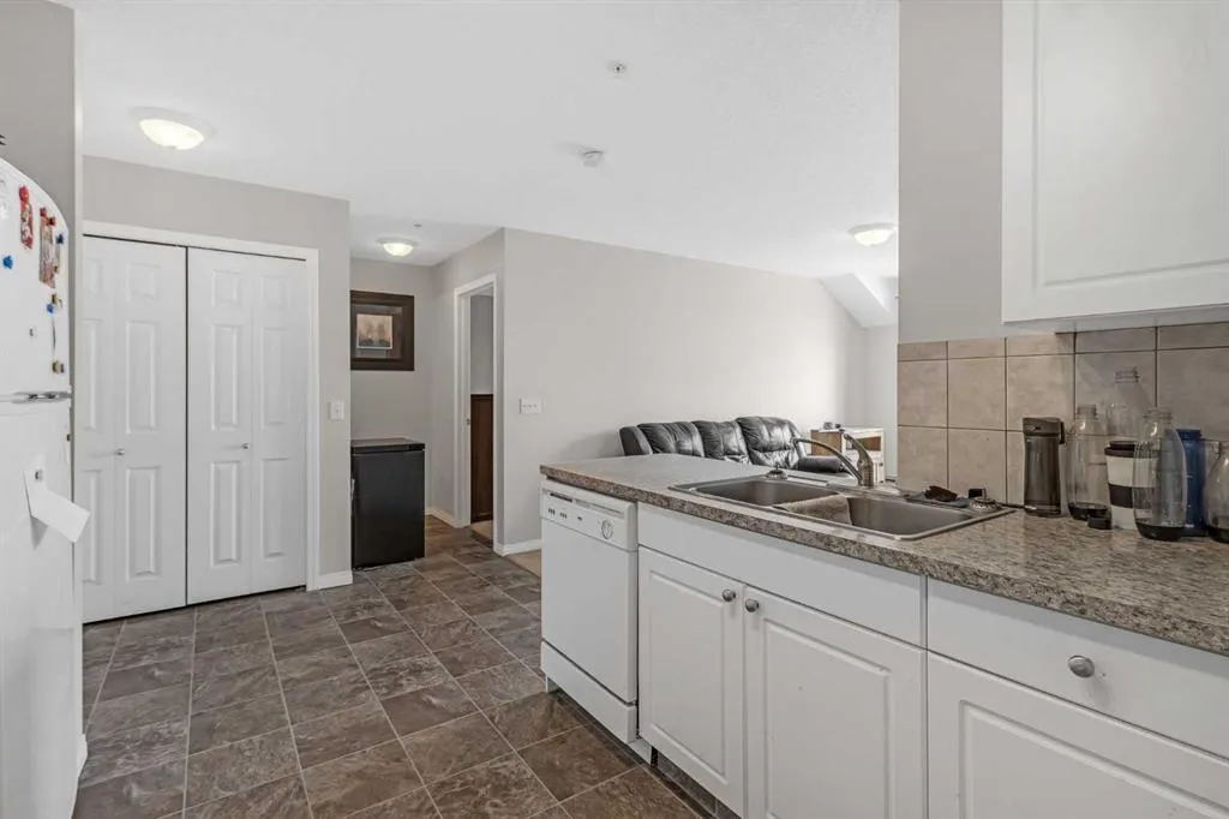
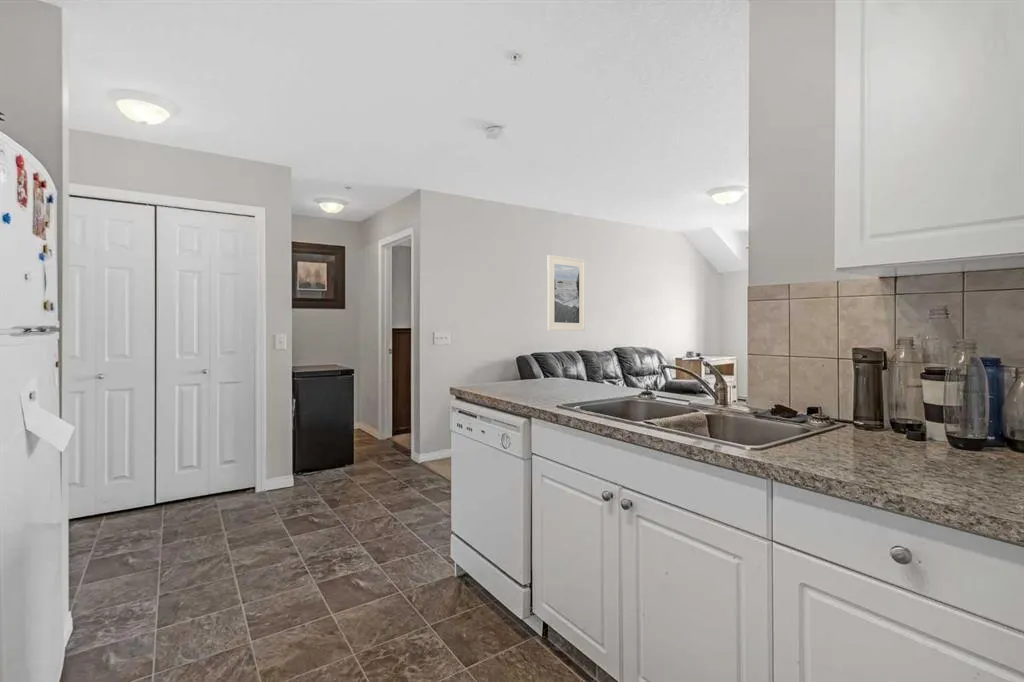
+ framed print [546,254,586,332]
